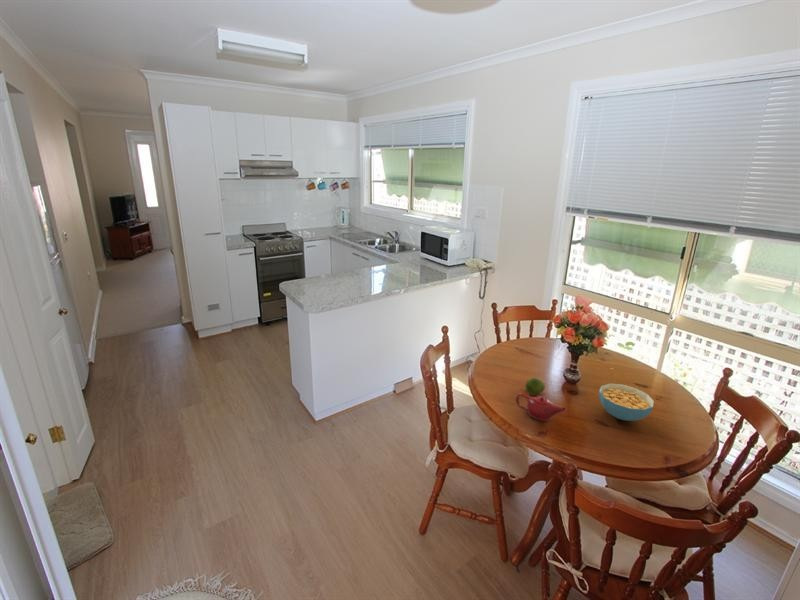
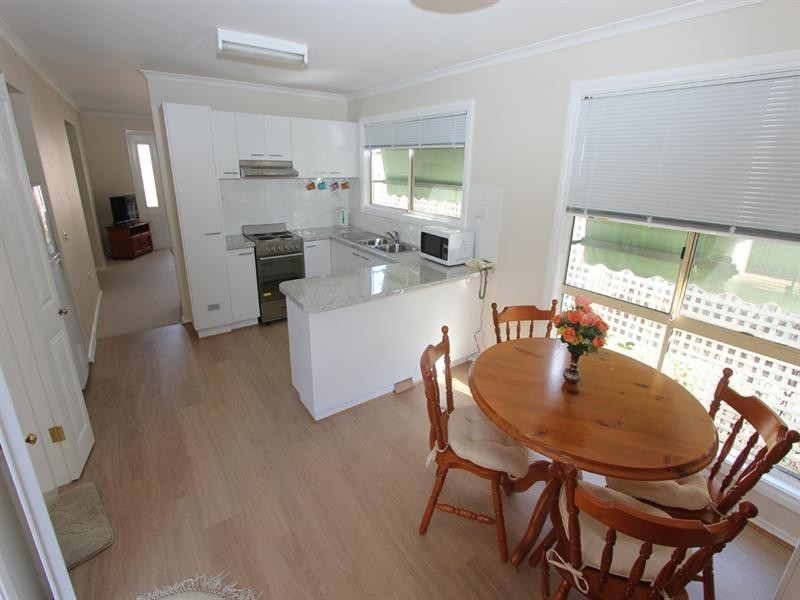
- teapot [515,392,567,422]
- cereal bowl [598,383,655,422]
- fruit [524,377,546,396]
